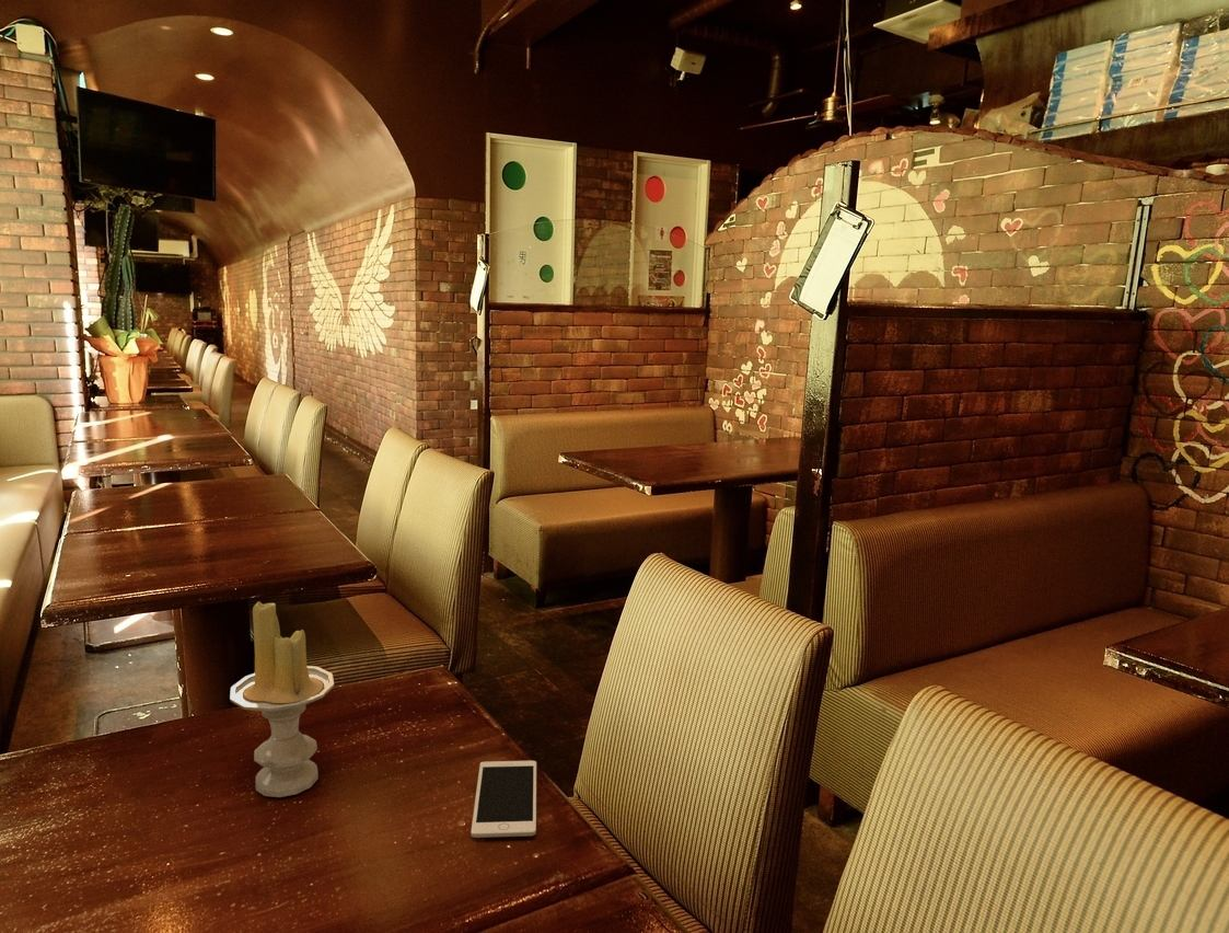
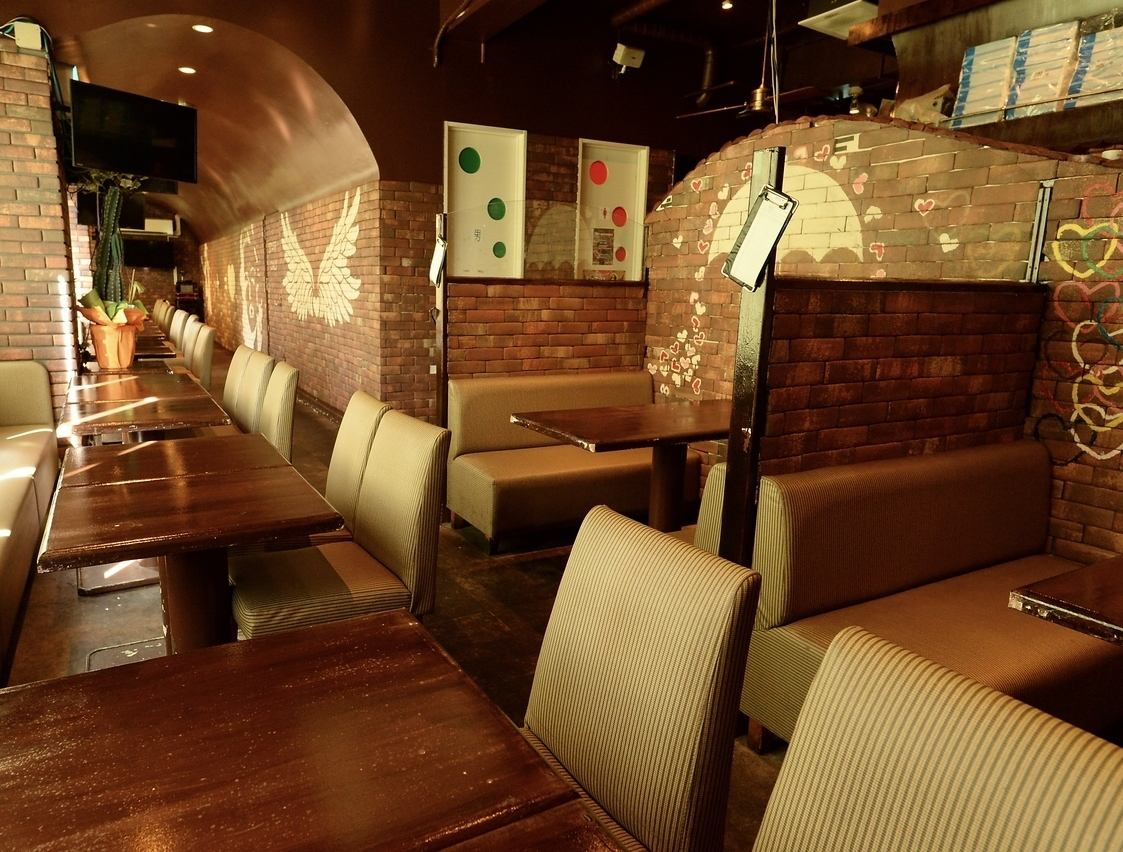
- candle [229,600,335,798]
- cell phone [469,760,537,839]
